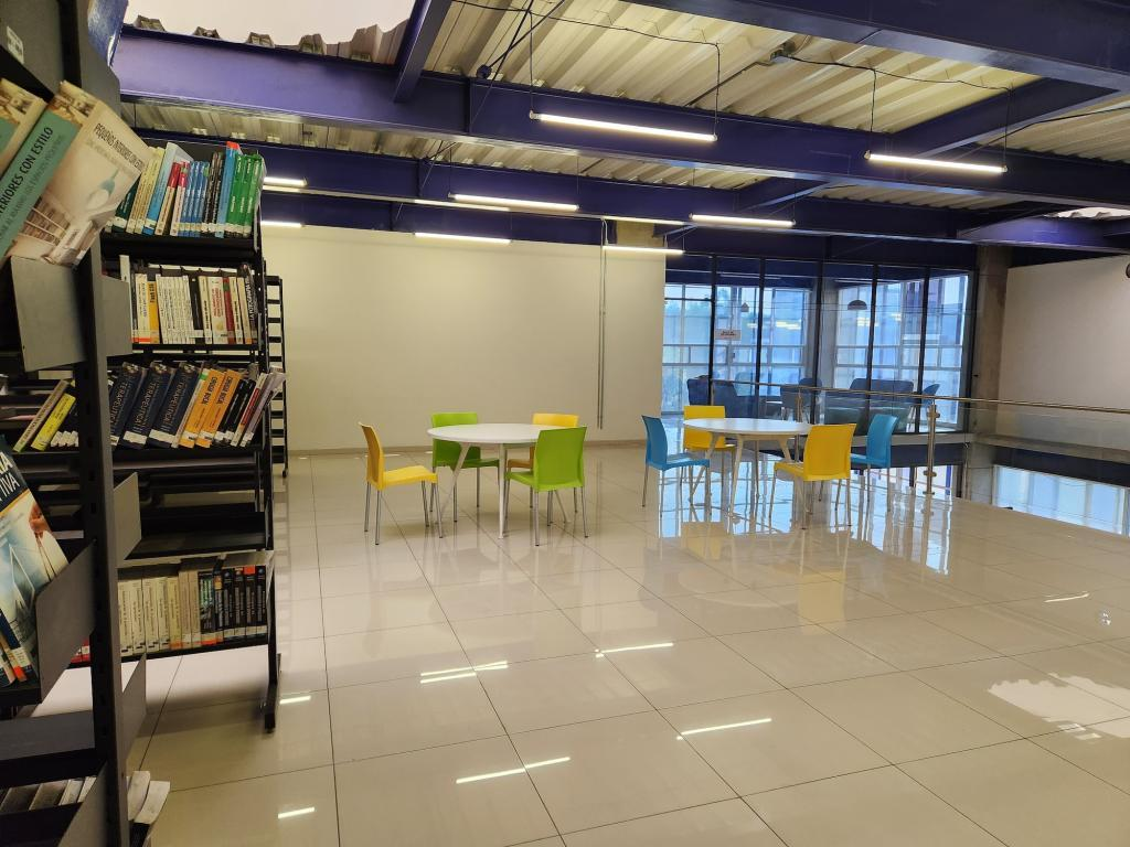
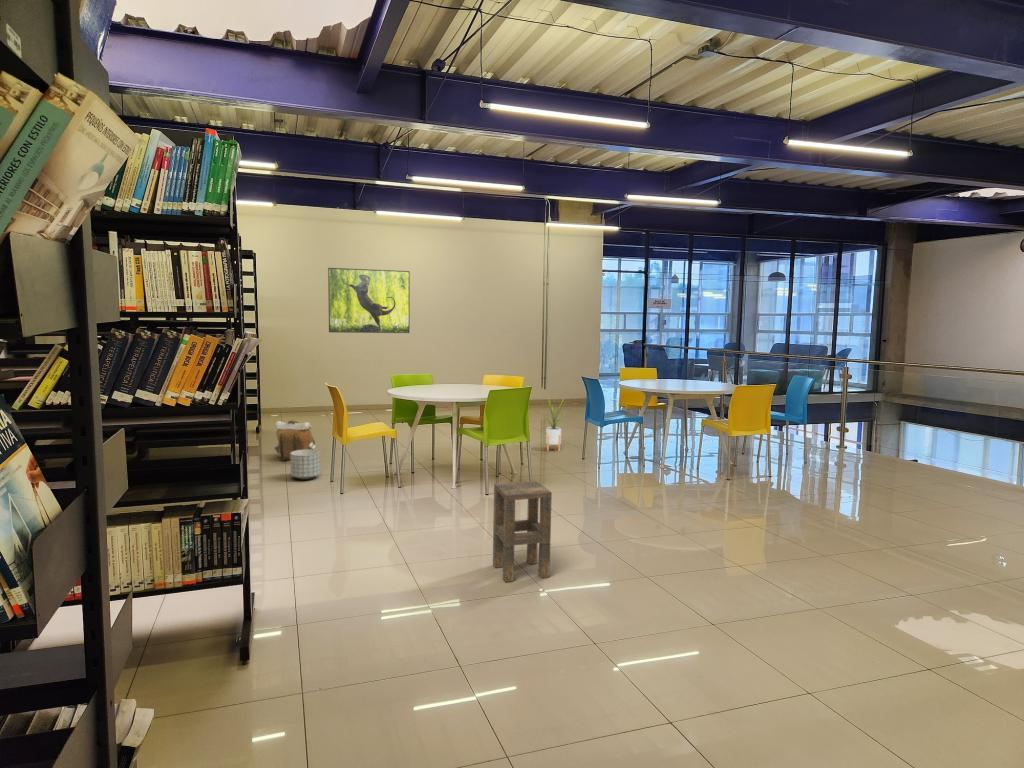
+ side table [492,480,553,583]
+ planter [290,450,321,481]
+ house plant [538,394,570,453]
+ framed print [327,267,411,334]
+ backpack [273,419,319,462]
